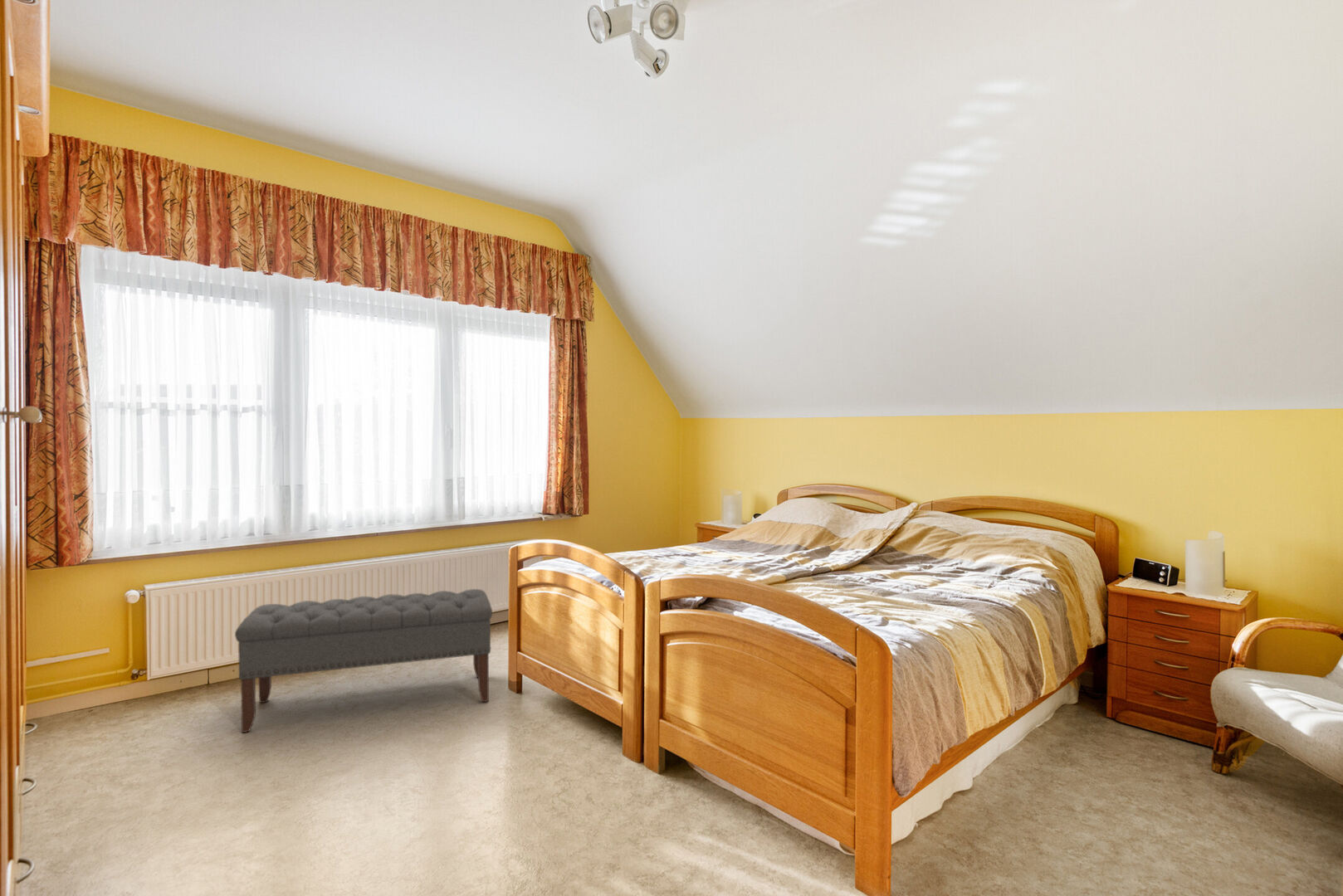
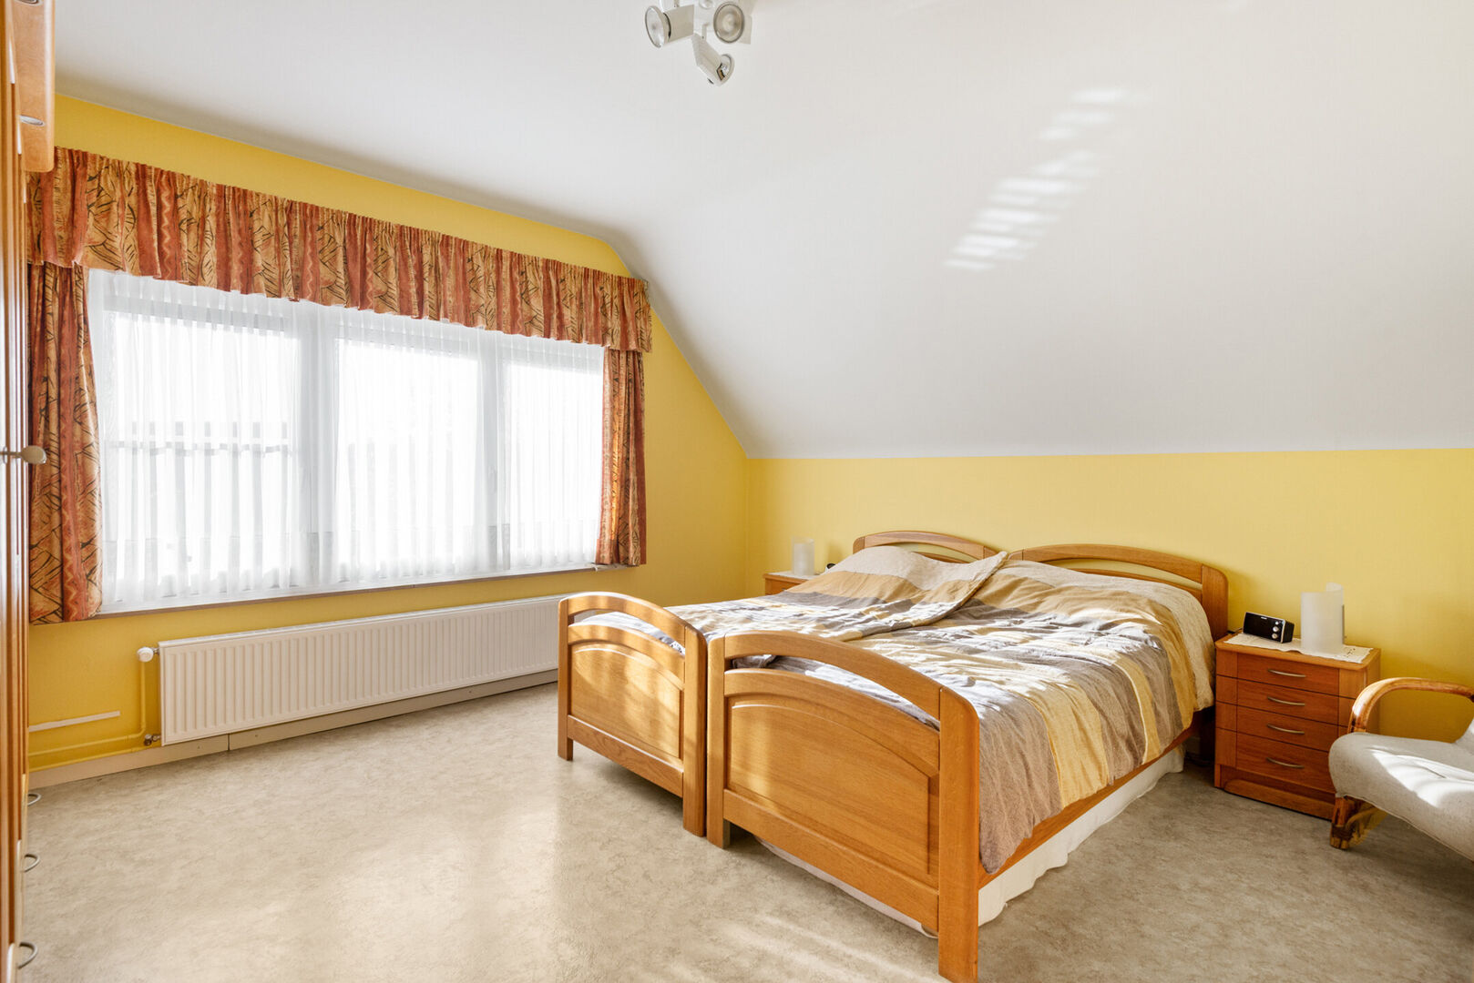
- bench [234,588,493,733]
